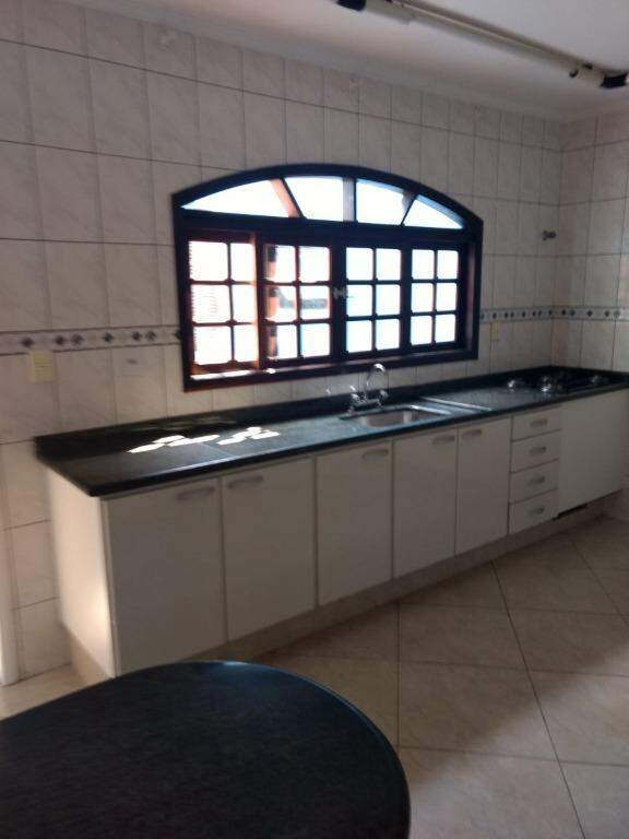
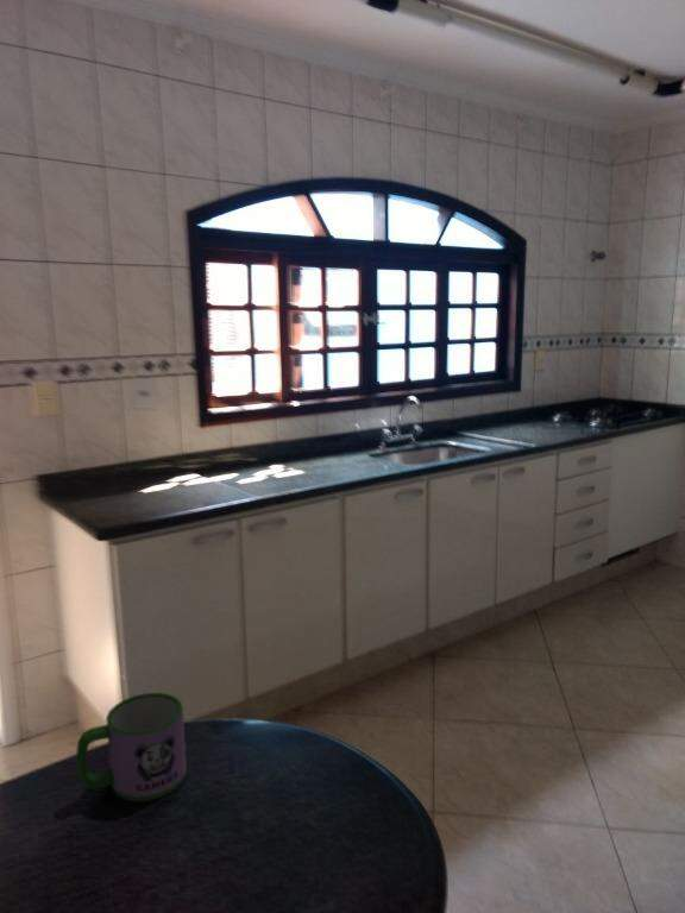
+ mug [75,692,188,802]
